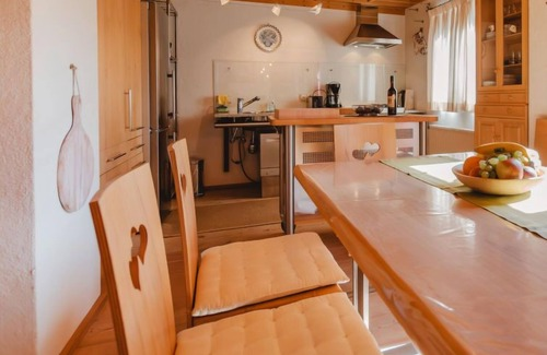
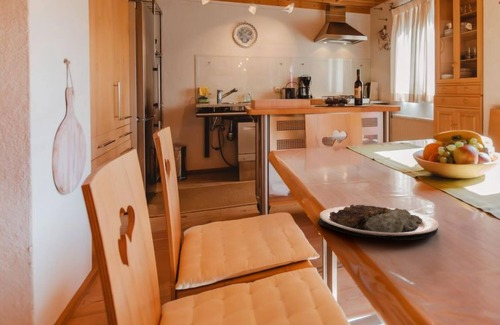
+ plate [317,204,439,241]
